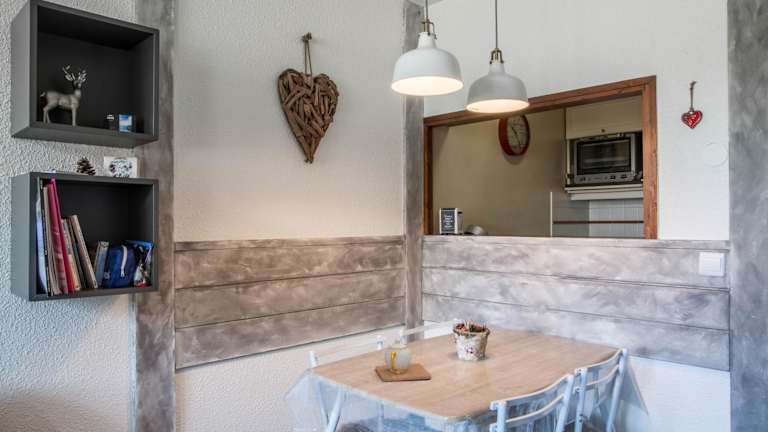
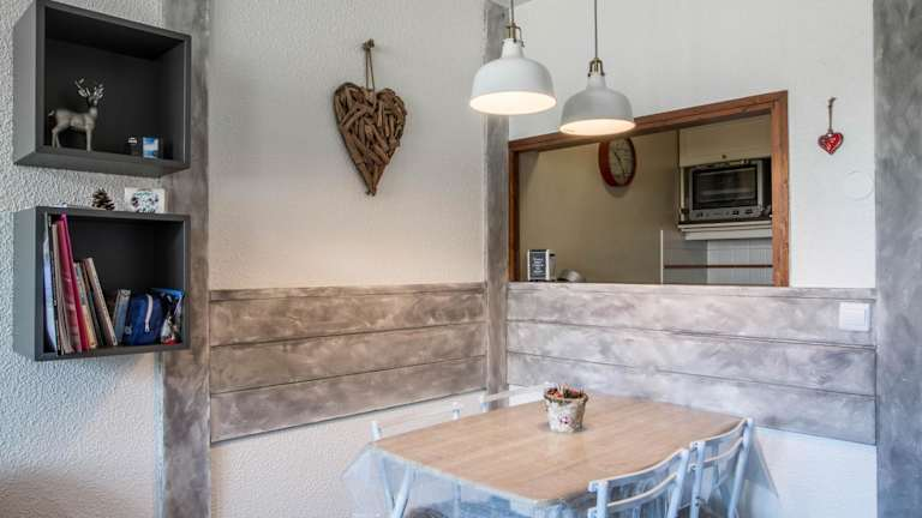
- teapot [374,337,432,382]
